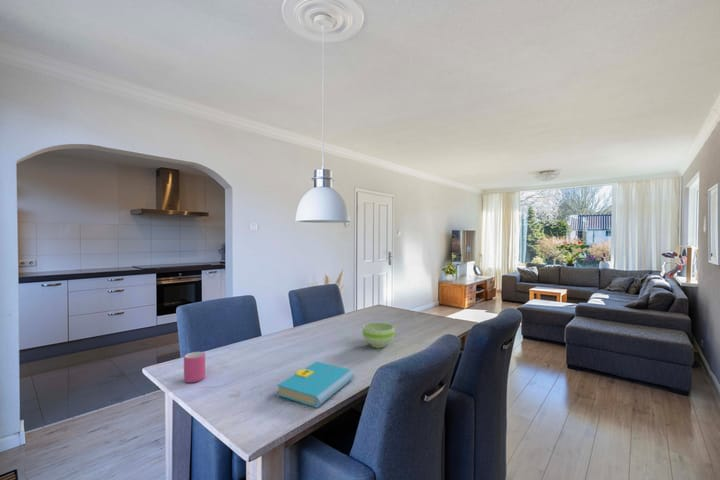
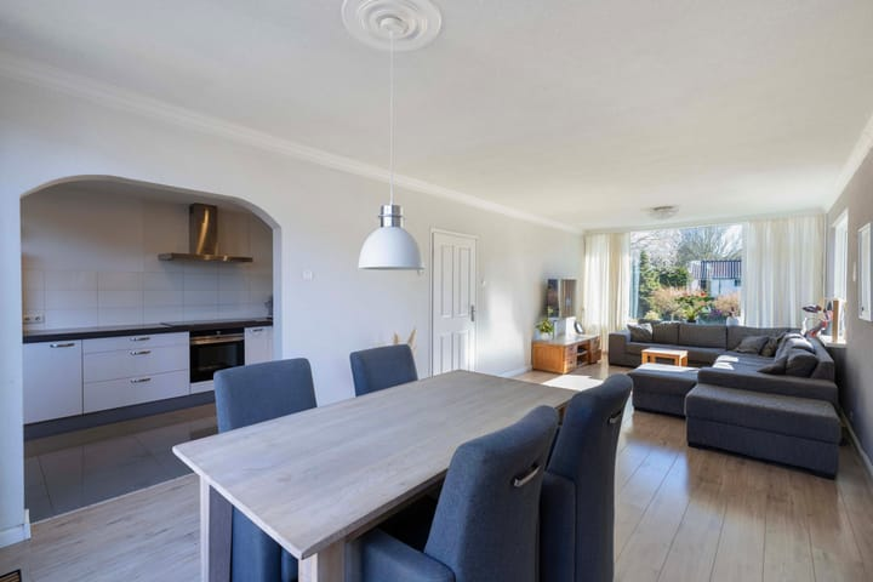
- book [276,360,355,409]
- mug [183,351,206,384]
- bowl [362,322,396,349]
